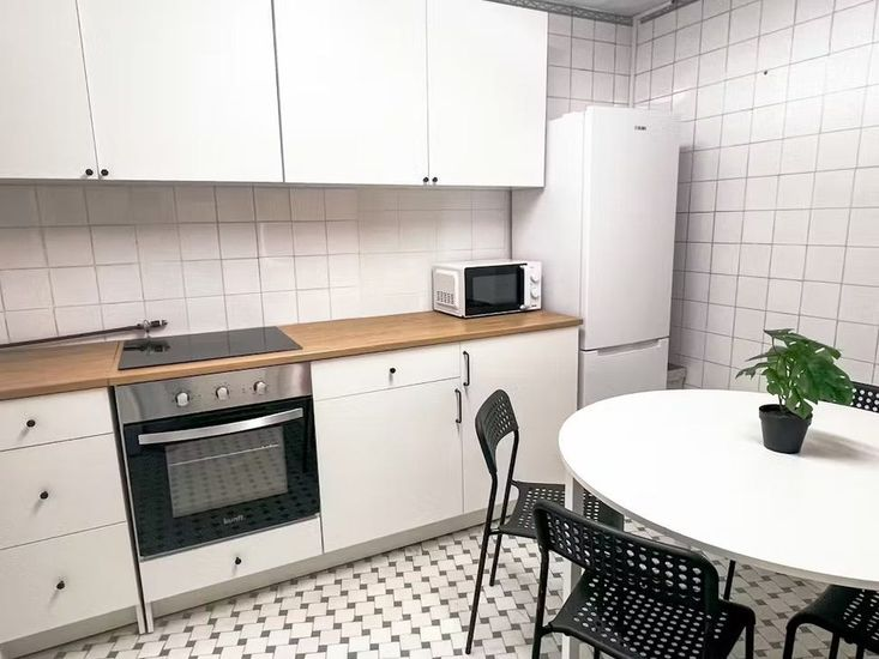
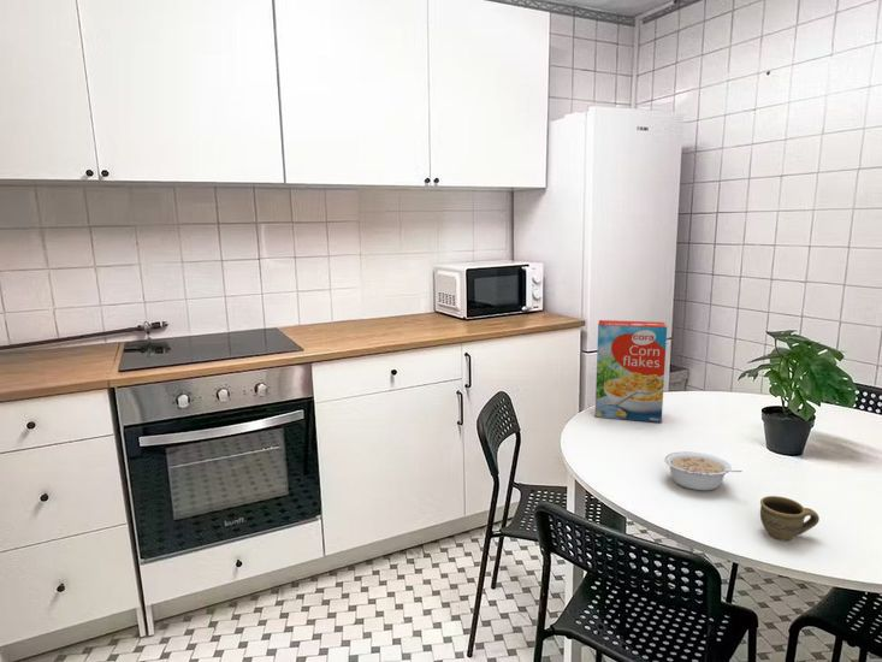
+ cup [759,495,821,542]
+ cereal box [594,319,668,424]
+ legume [663,450,744,492]
